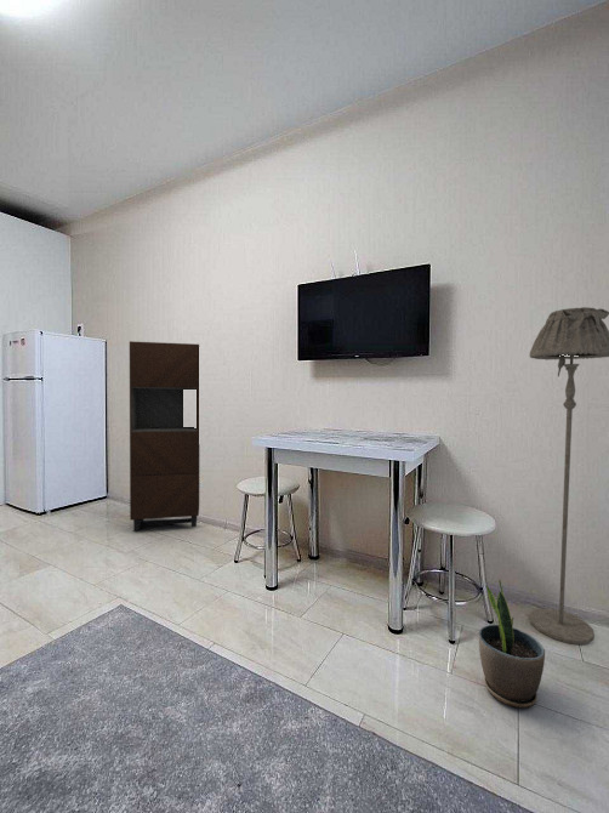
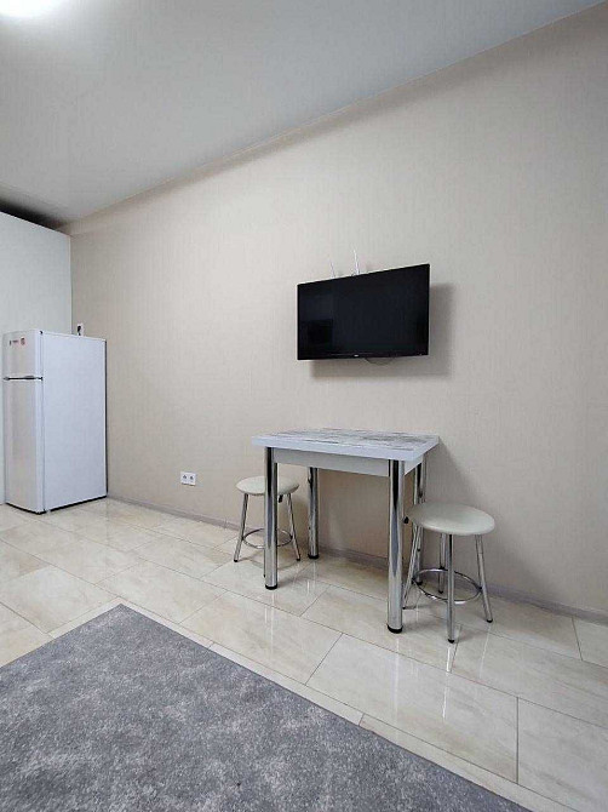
- potted plant [478,578,546,710]
- storage cabinet [129,340,200,531]
- floor lamp [528,306,609,646]
